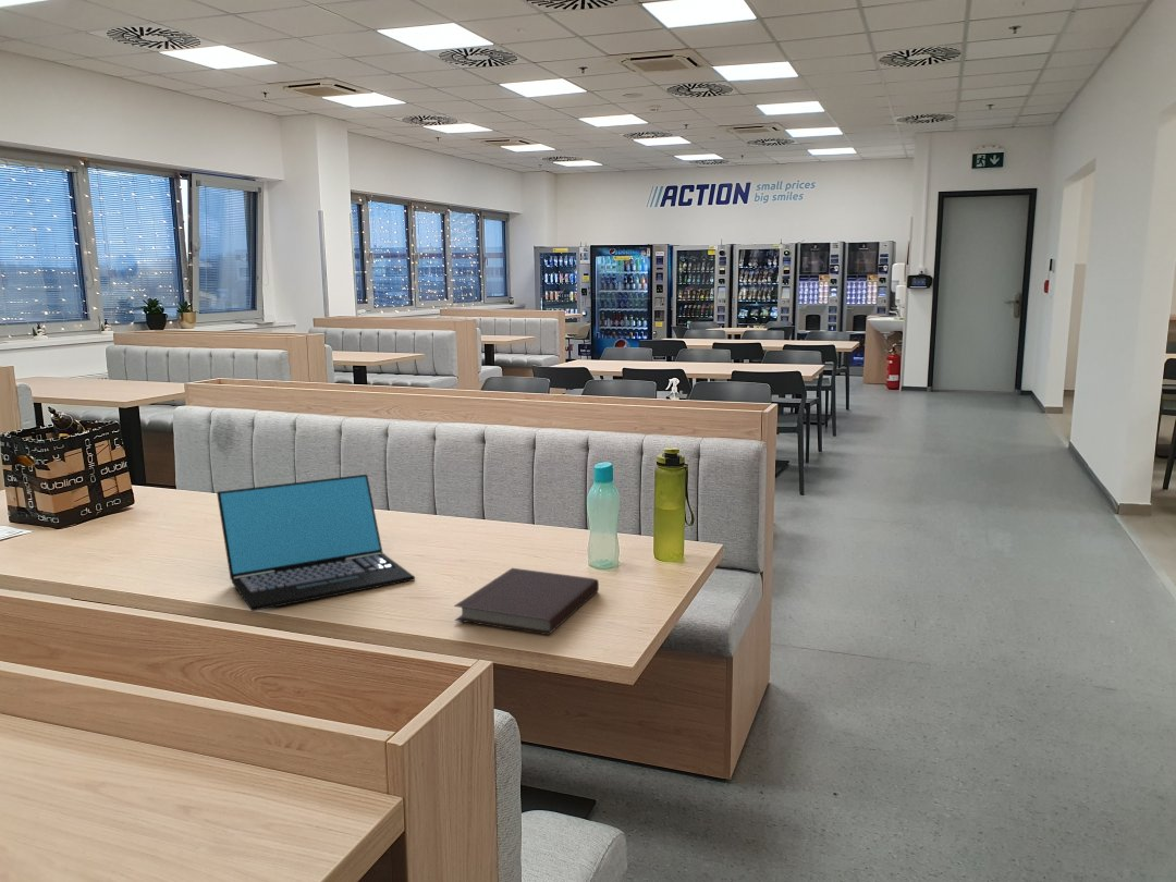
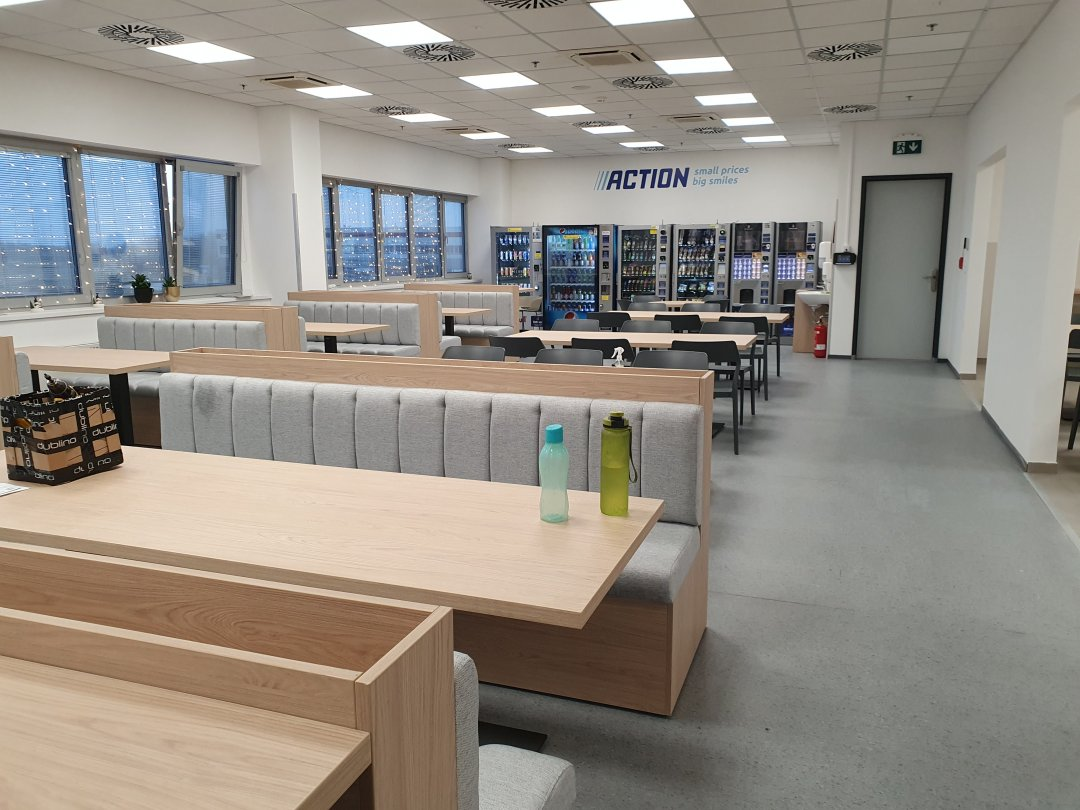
- notebook [453,567,600,636]
- laptop [216,474,416,612]
